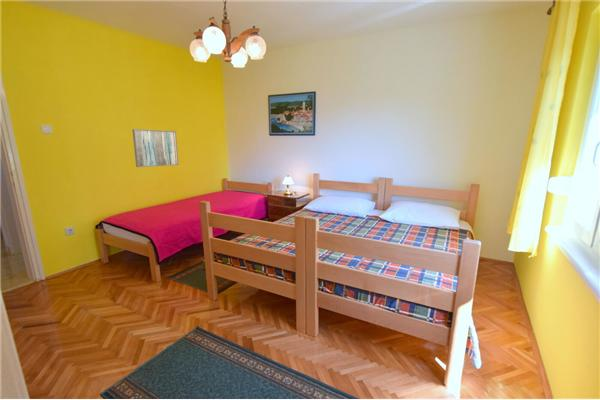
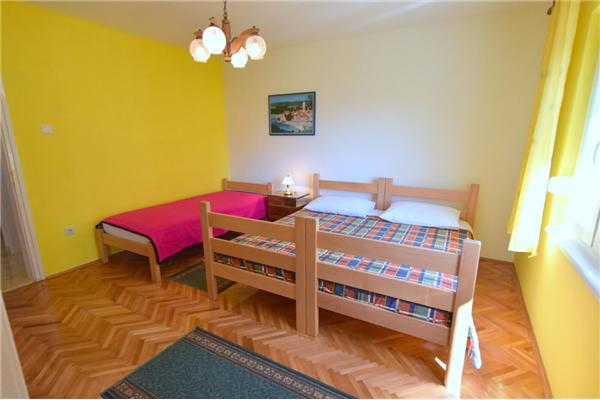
- wall art [131,128,179,168]
